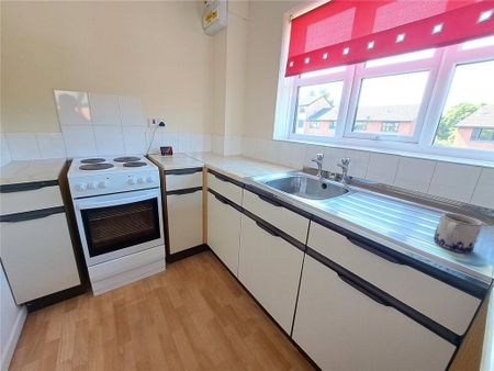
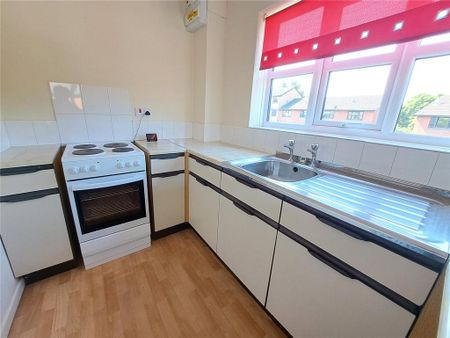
- mug [433,212,483,255]
